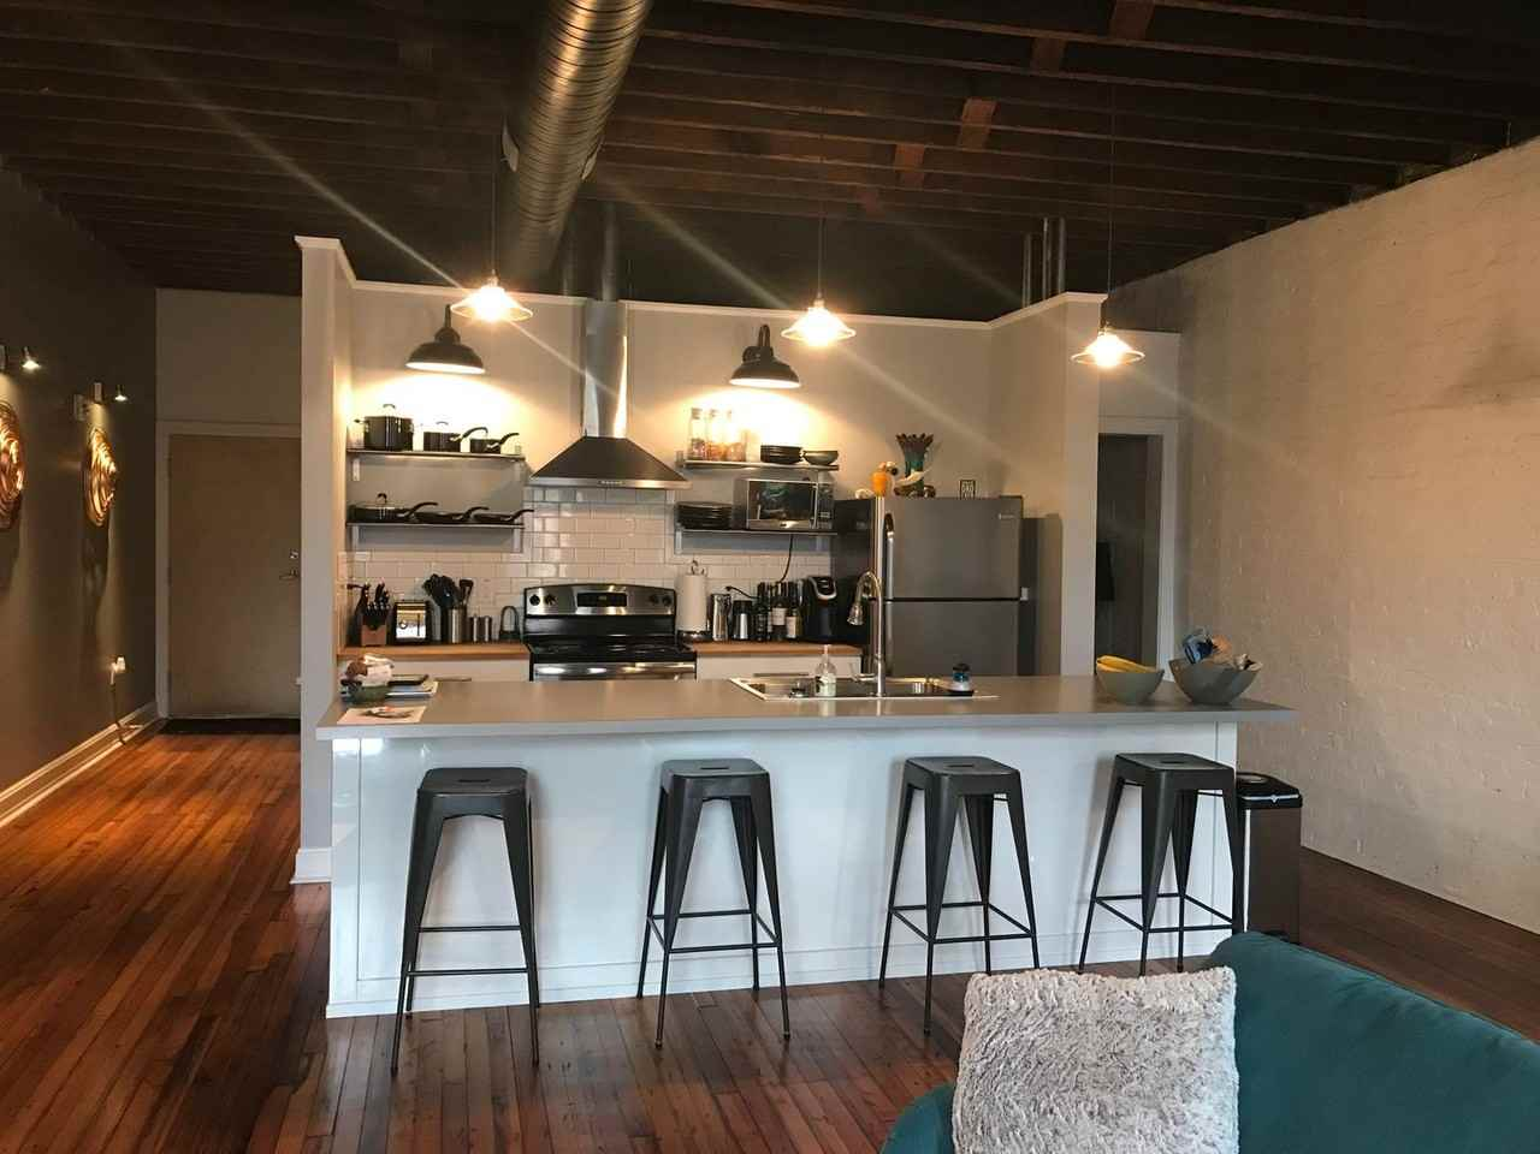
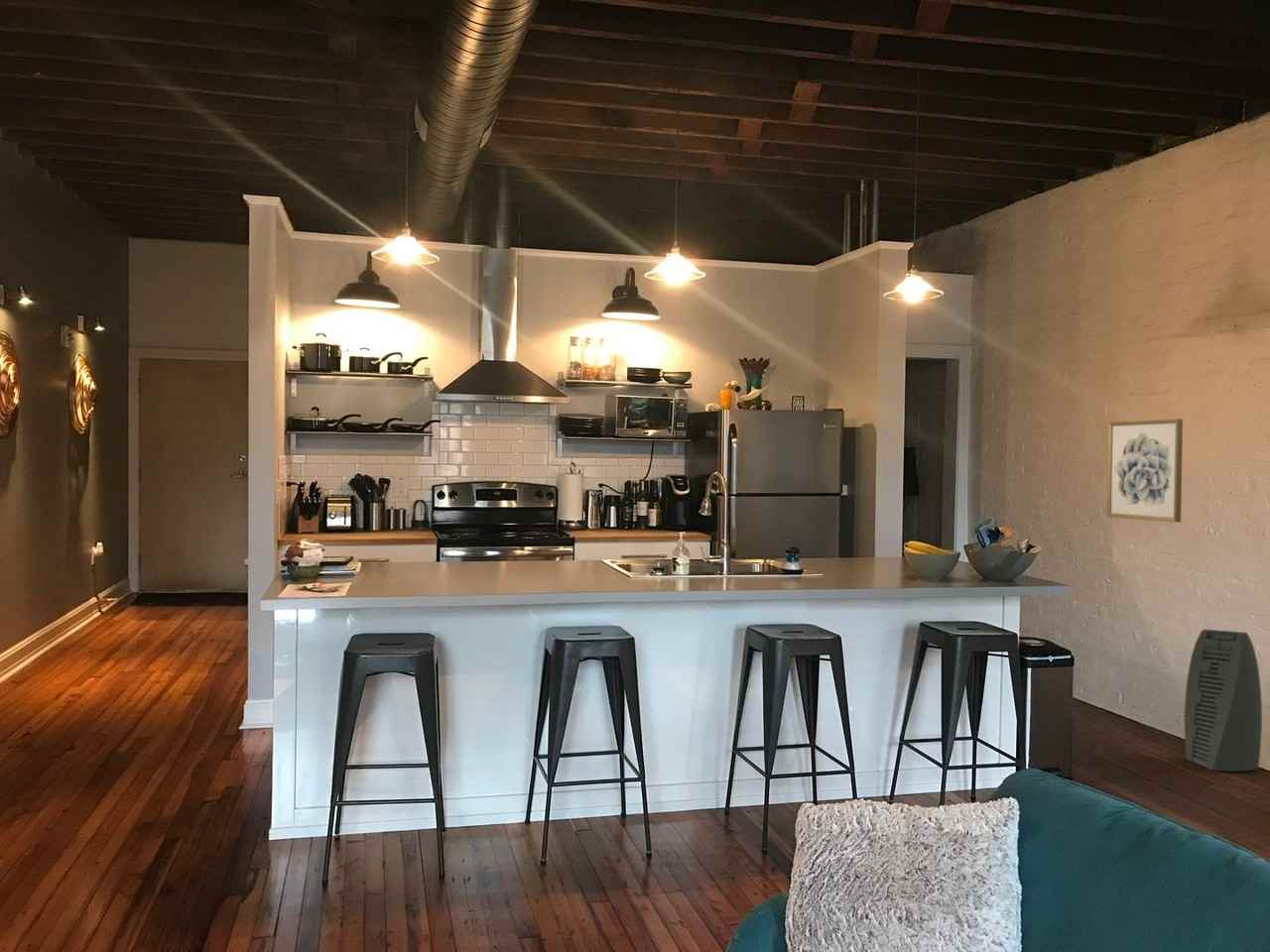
+ wall art [1105,417,1184,524]
+ air purifier [1184,628,1263,773]
